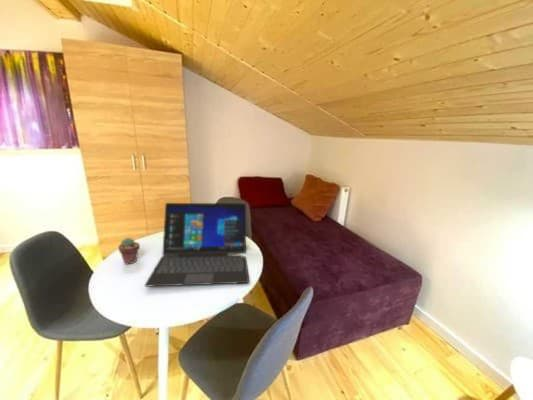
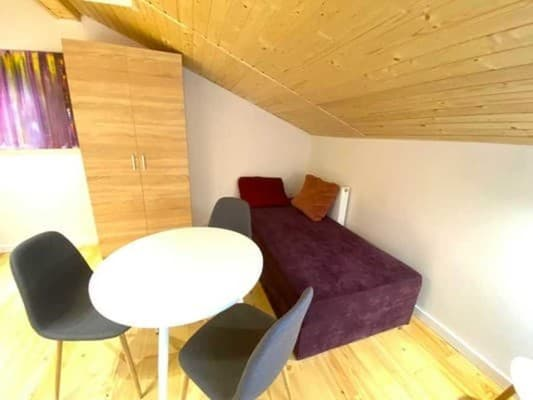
- laptop [144,202,250,288]
- potted succulent [117,237,141,265]
